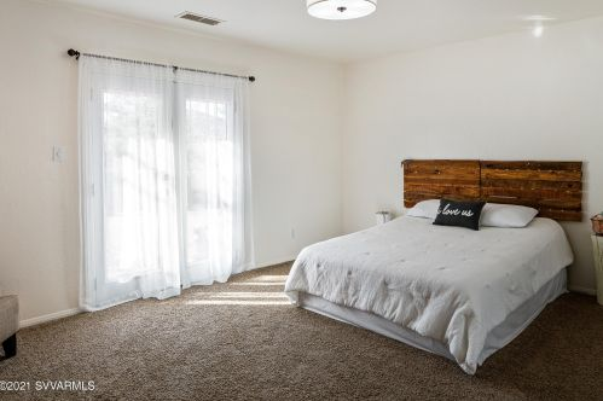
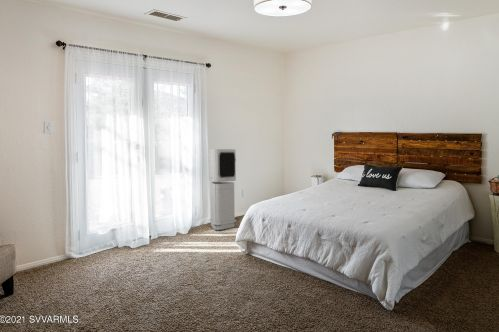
+ air purifier [208,148,237,231]
